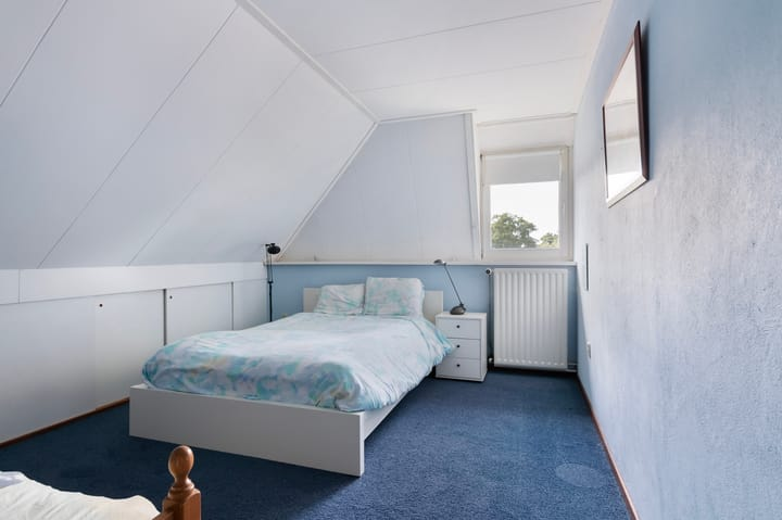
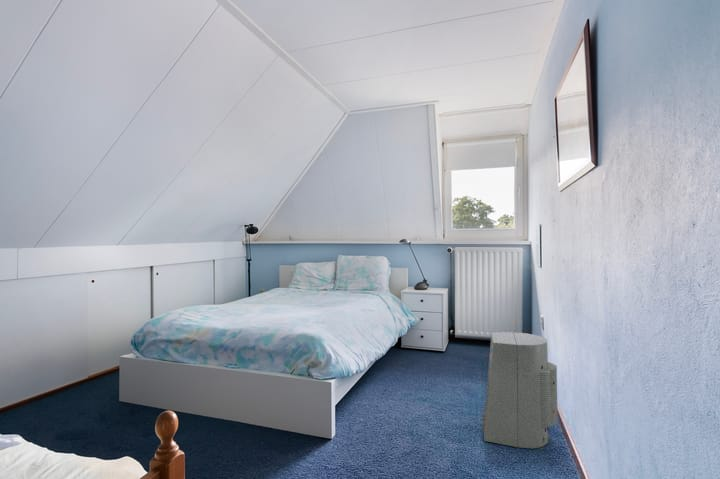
+ fan [481,331,559,450]
